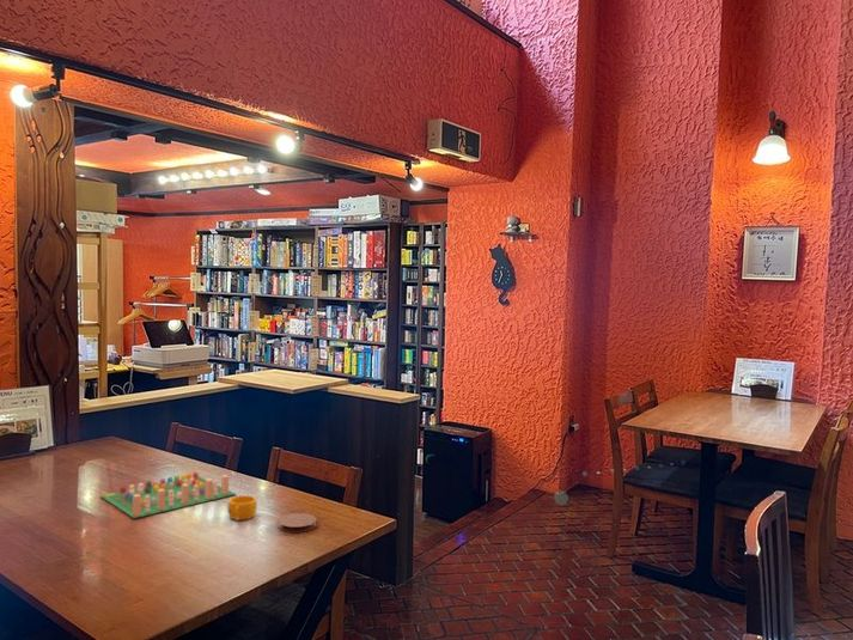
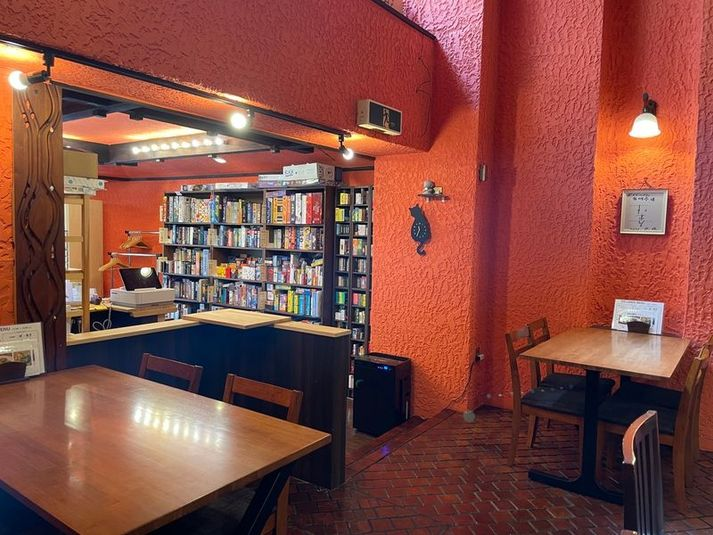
- coaster [276,512,317,534]
- board game [99,470,237,519]
- cup [226,494,258,522]
